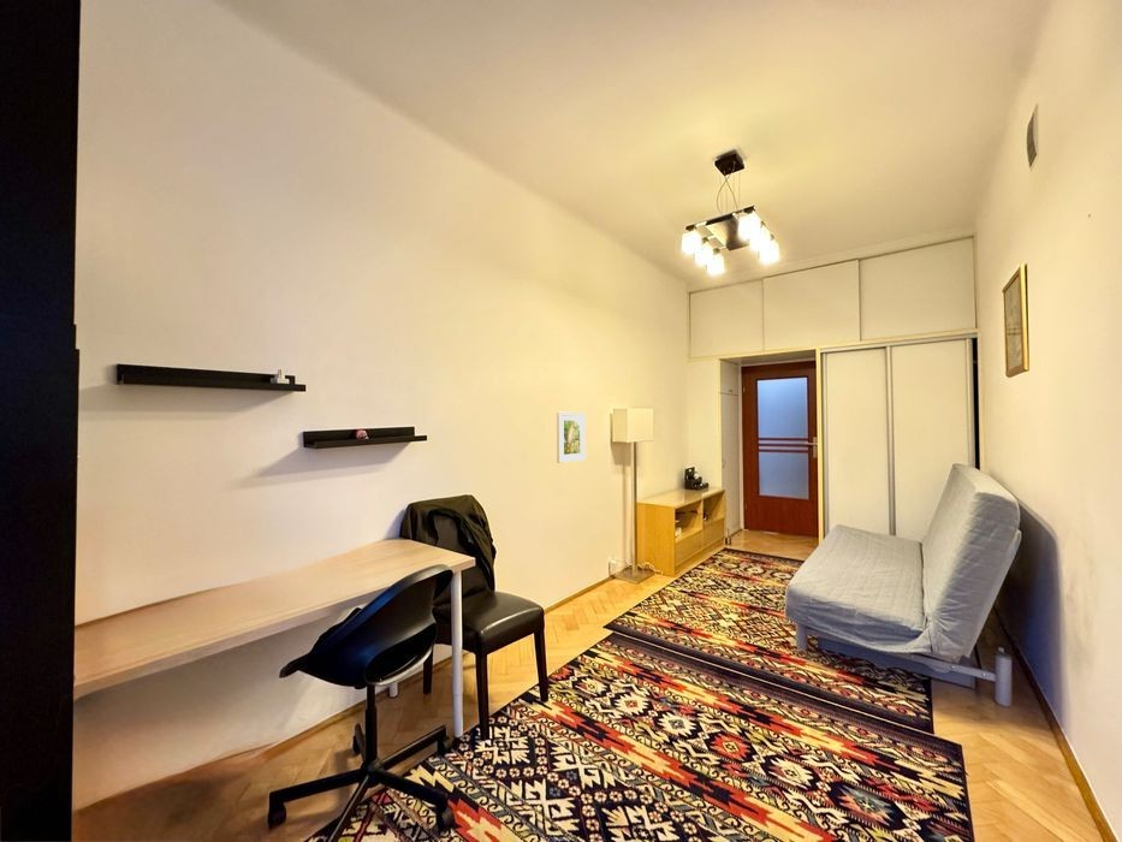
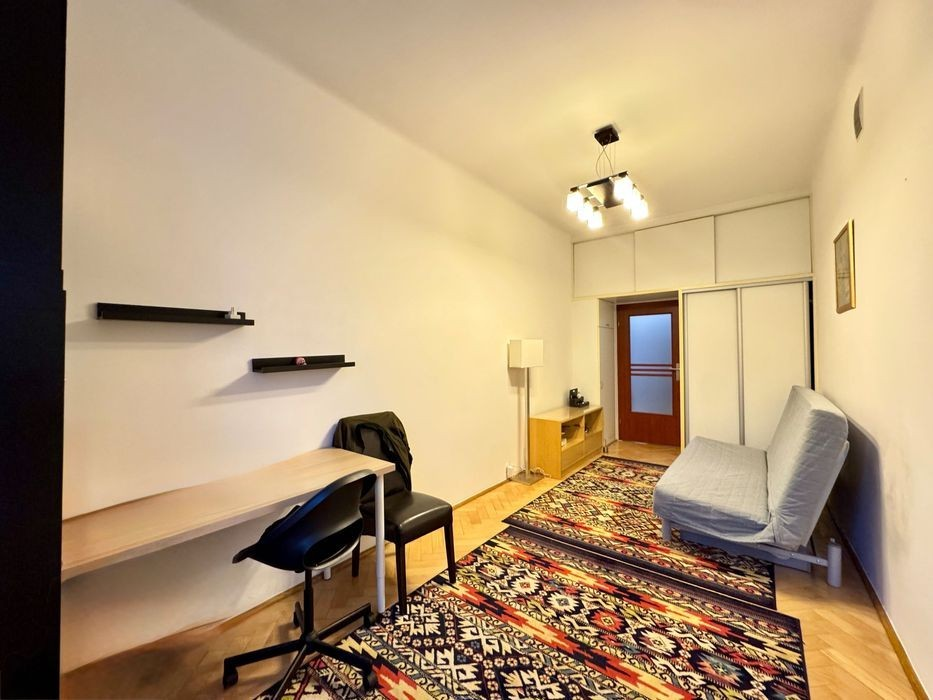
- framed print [556,411,587,464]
